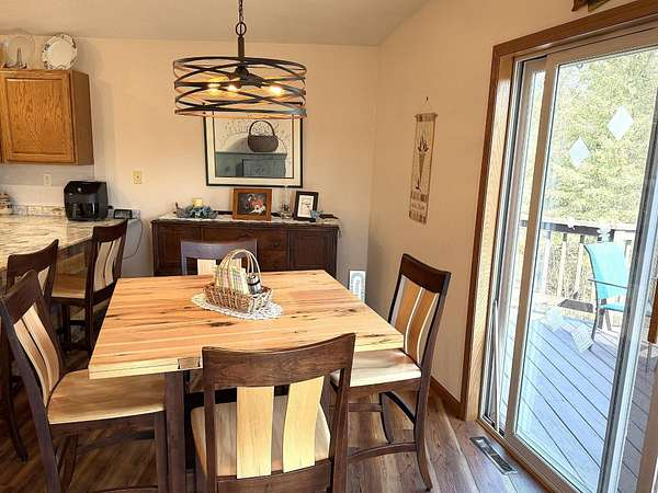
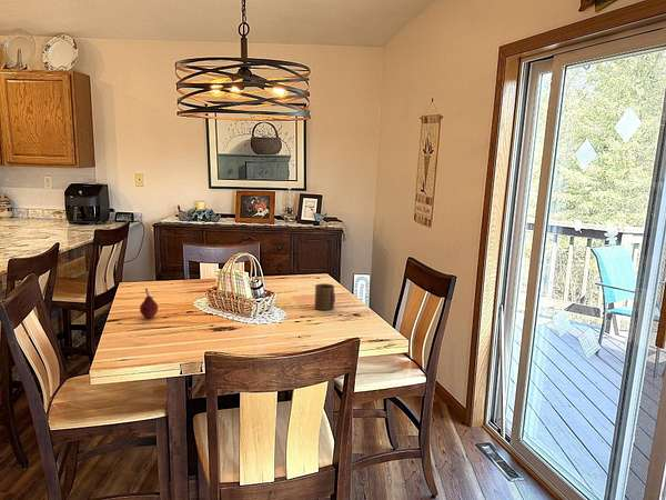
+ cup [313,282,336,311]
+ fruit [139,287,159,319]
